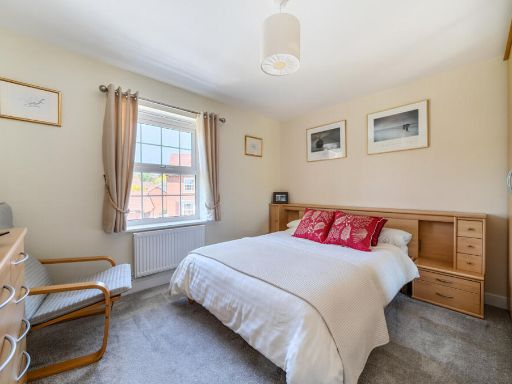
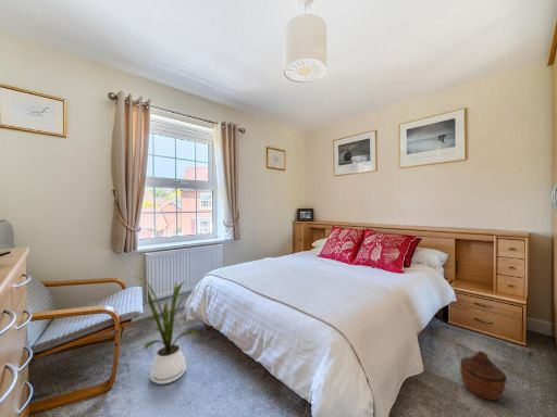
+ house plant [131,275,201,386]
+ woven basket [459,350,508,401]
